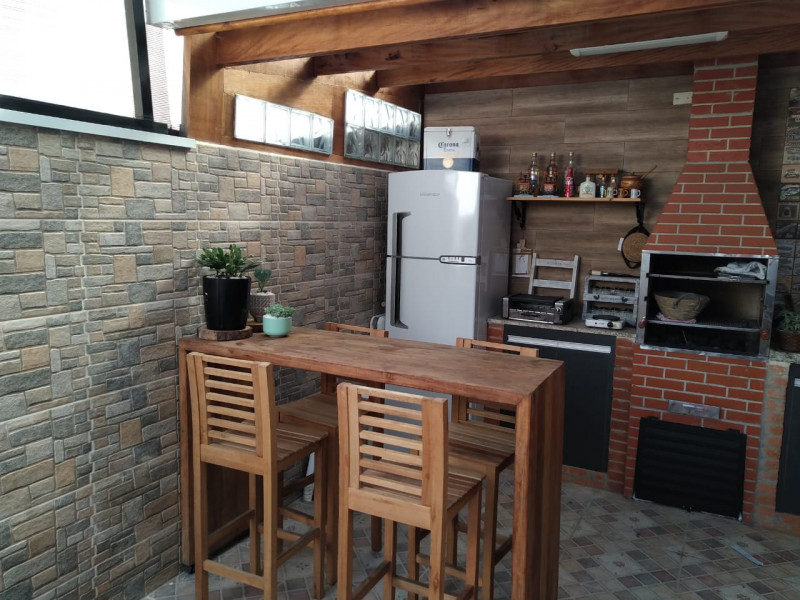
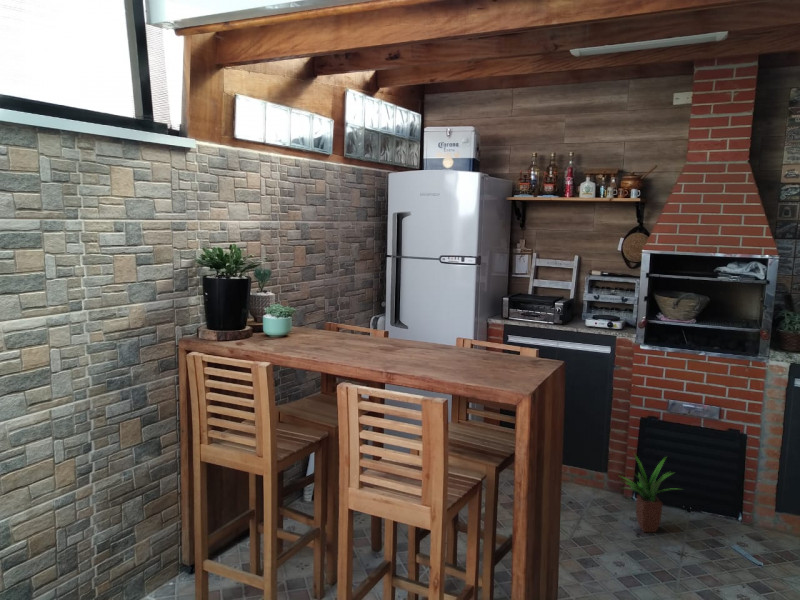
+ potted plant [618,451,685,533]
